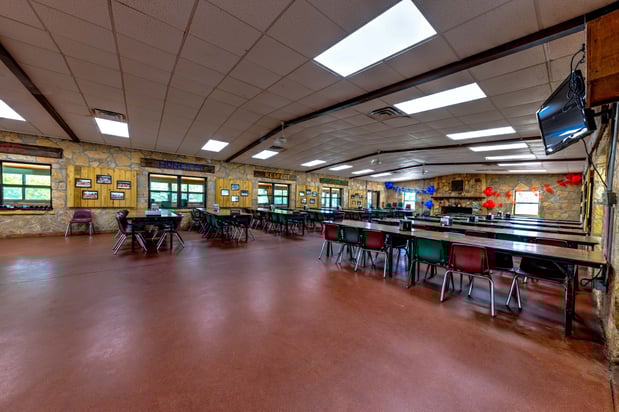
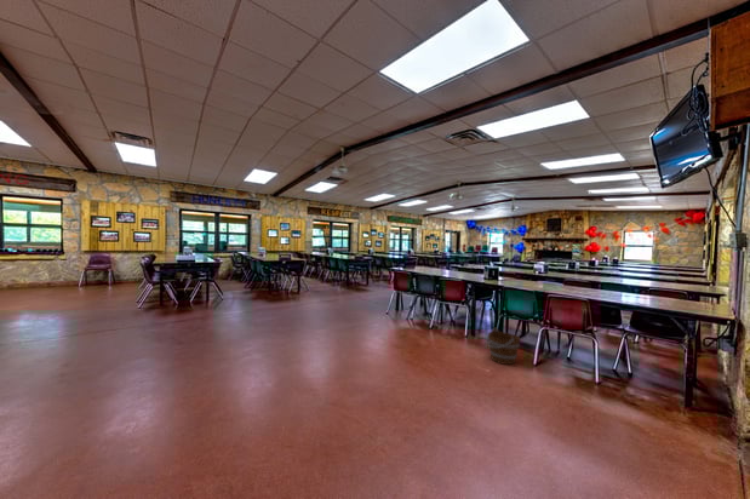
+ bucket [486,327,521,366]
